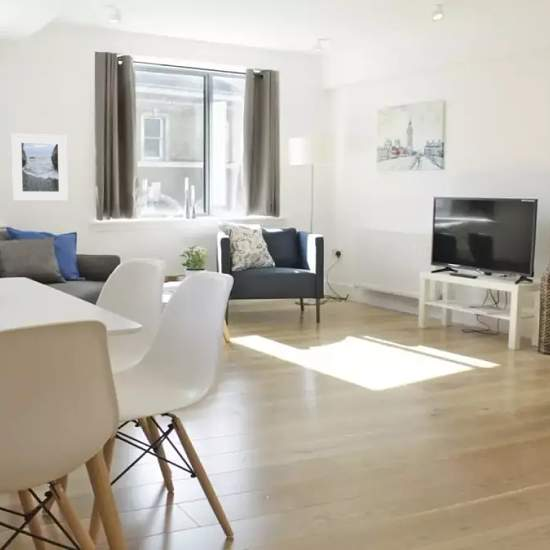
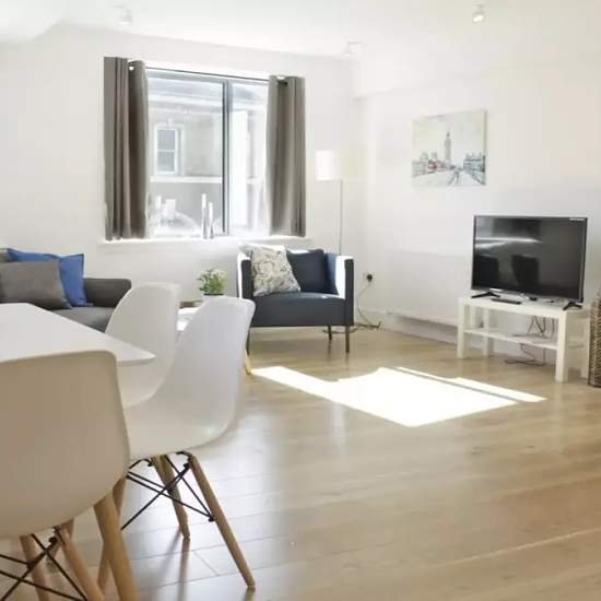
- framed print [11,132,69,201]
